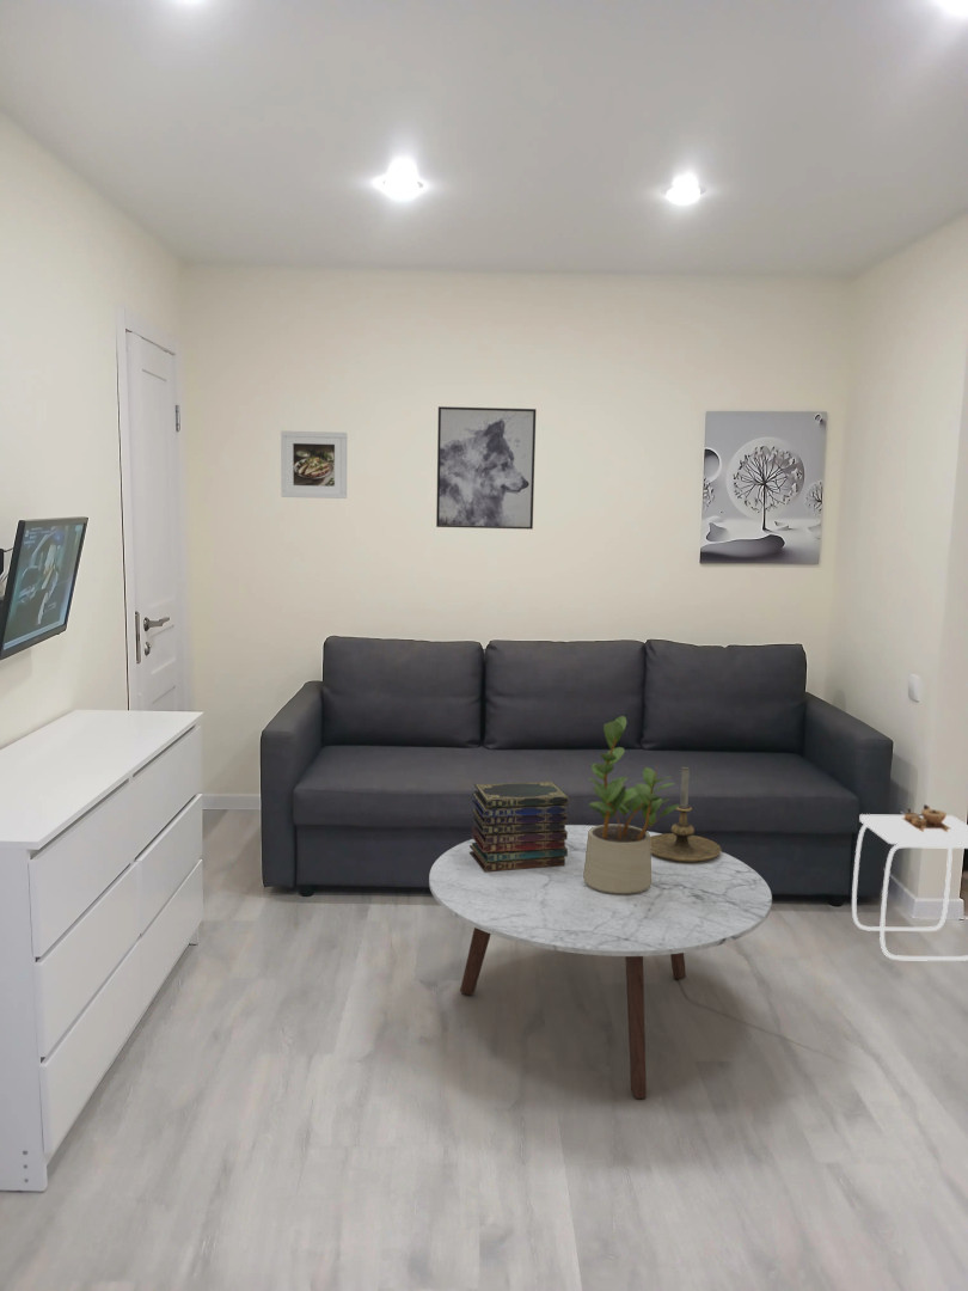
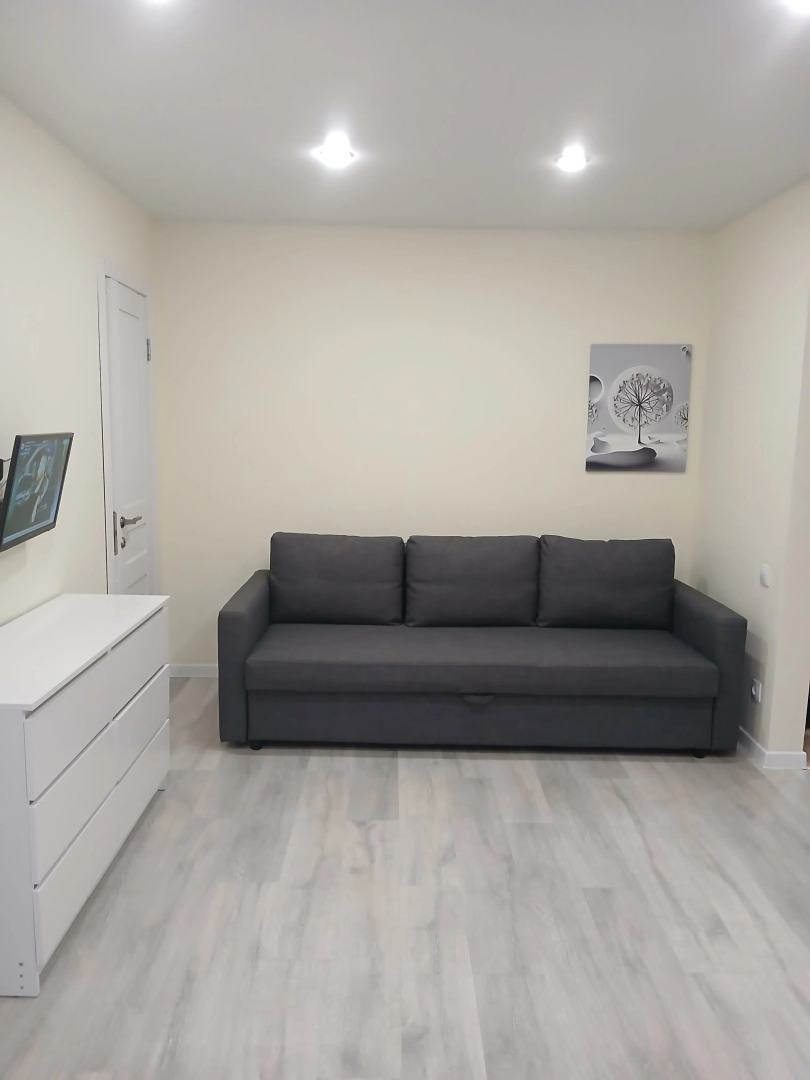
- potted plant [583,715,680,893]
- wall art [435,405,538,531]
- coffee table [428,824,773,1100]
- book stack [470,781,570,873]
- side table [851,803,968,962]
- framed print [280,430,348,500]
- candle holder [650,766,722,862]
